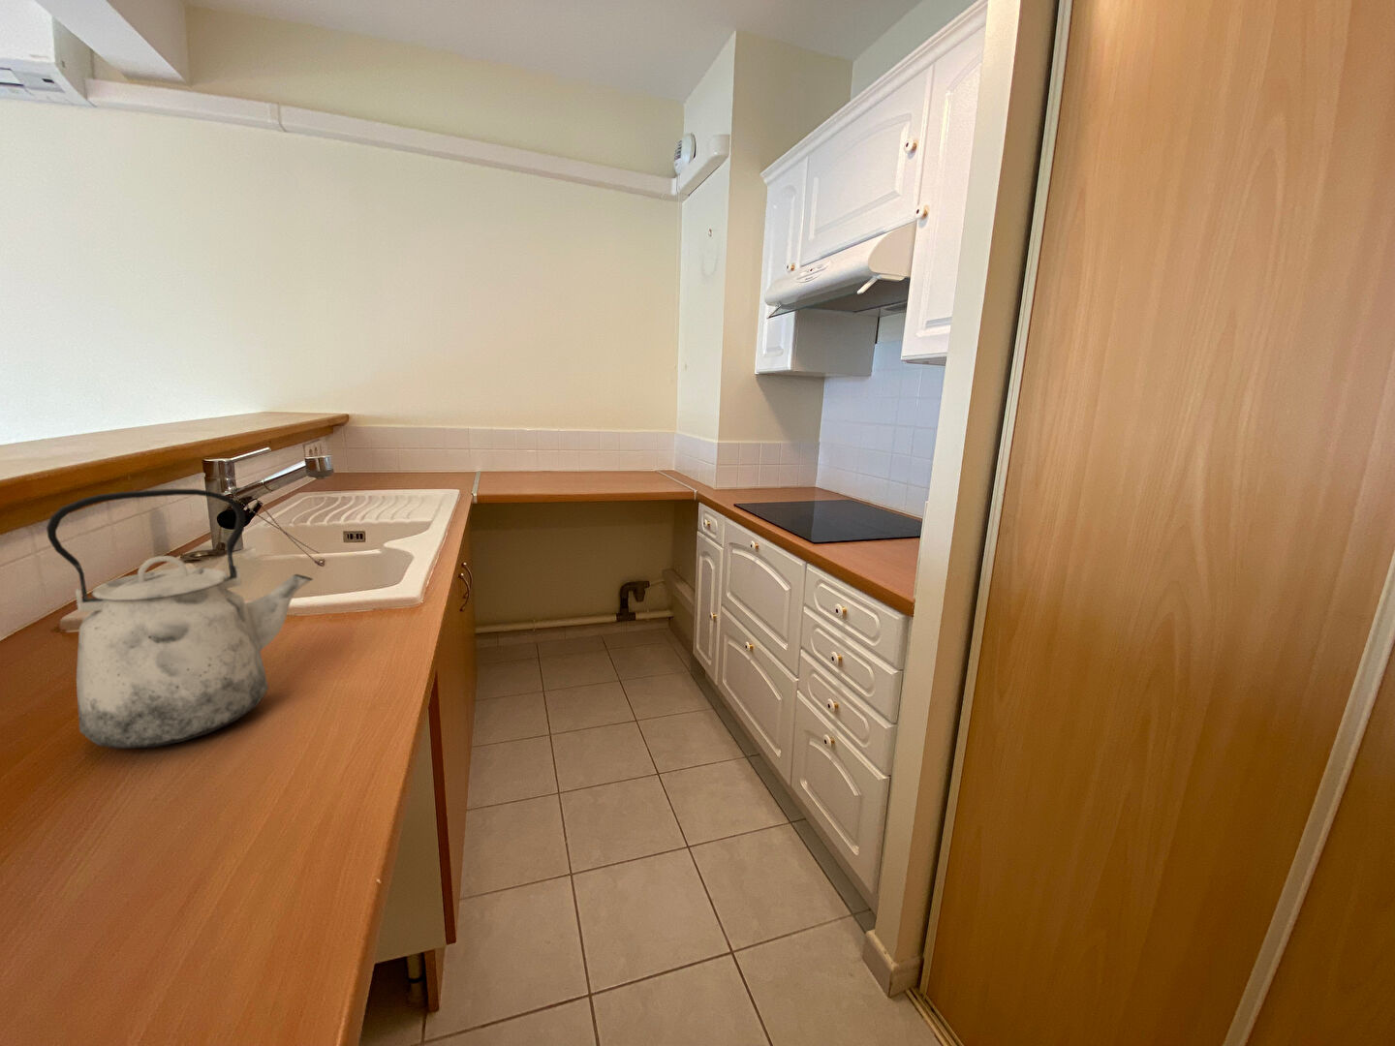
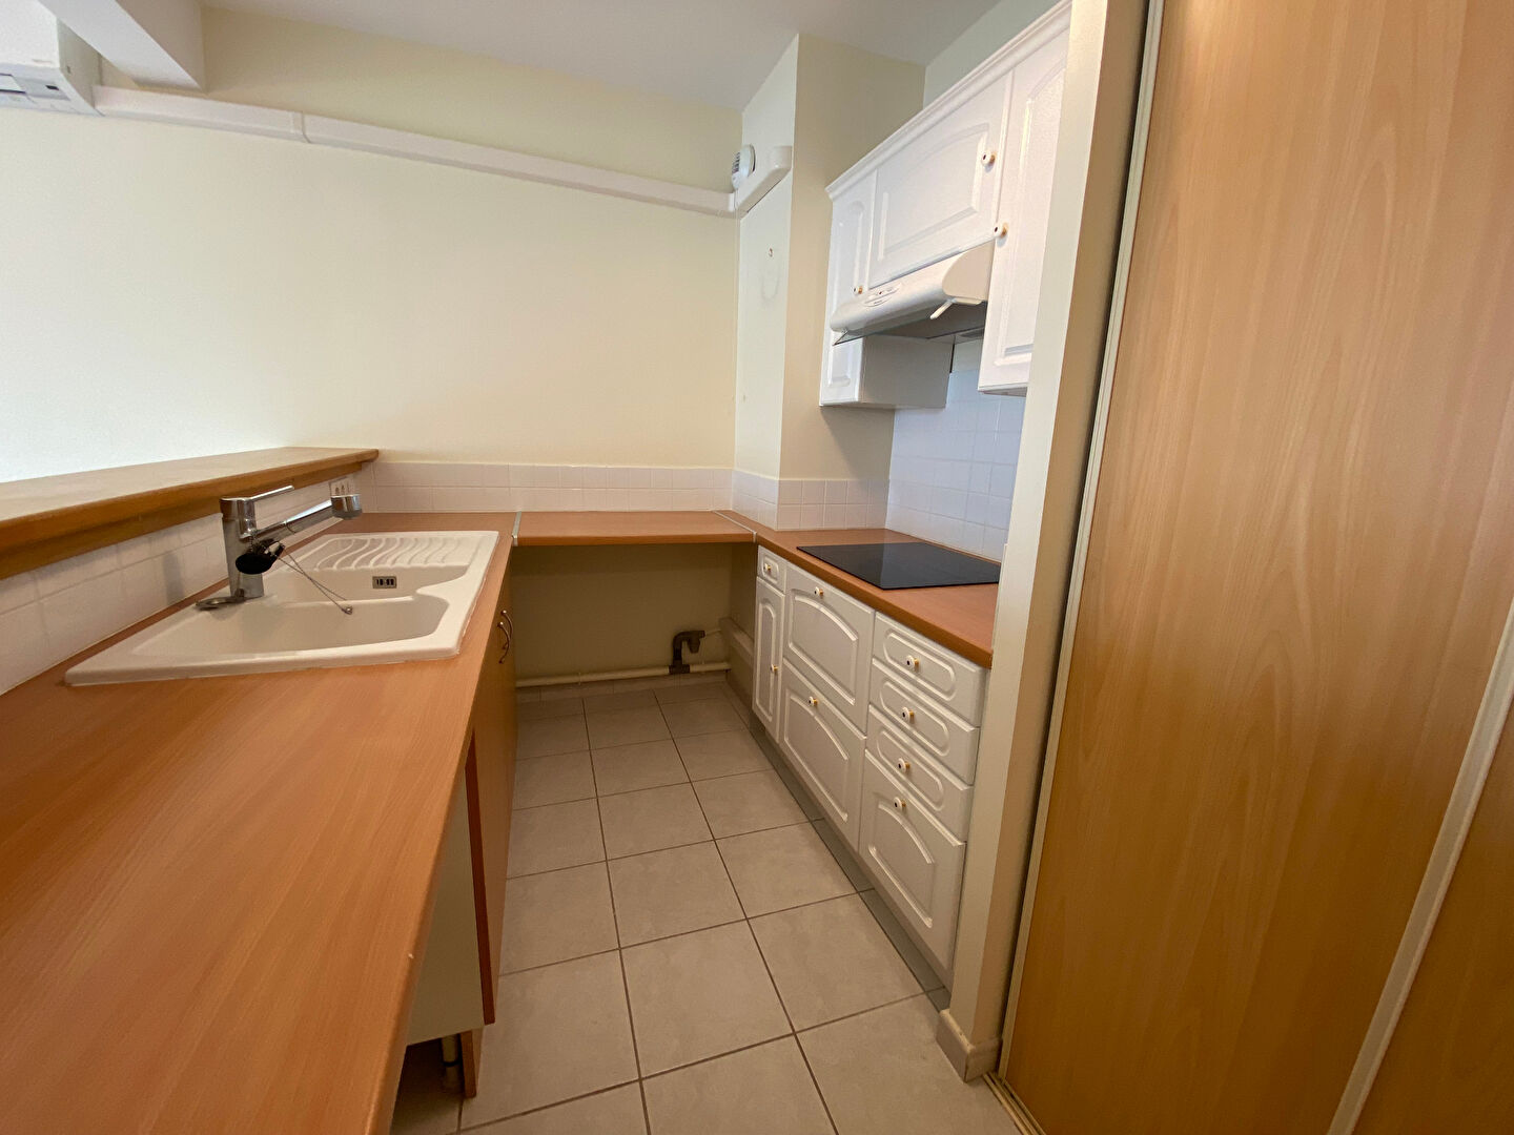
- kettle [45,488,314,749]
